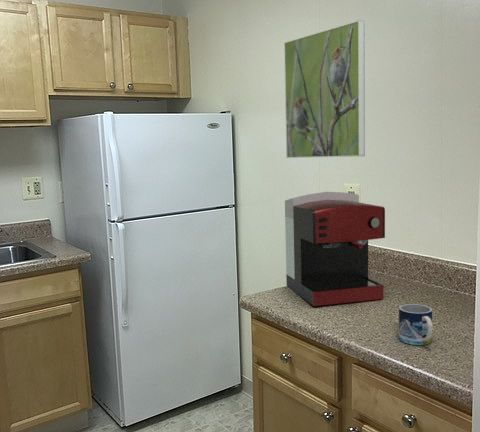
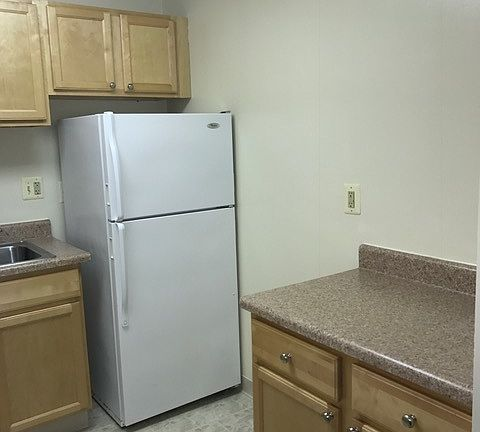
- mug [398,303,434,346]
- coffee maker [284,191,386,307]
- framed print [283,19,366,159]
